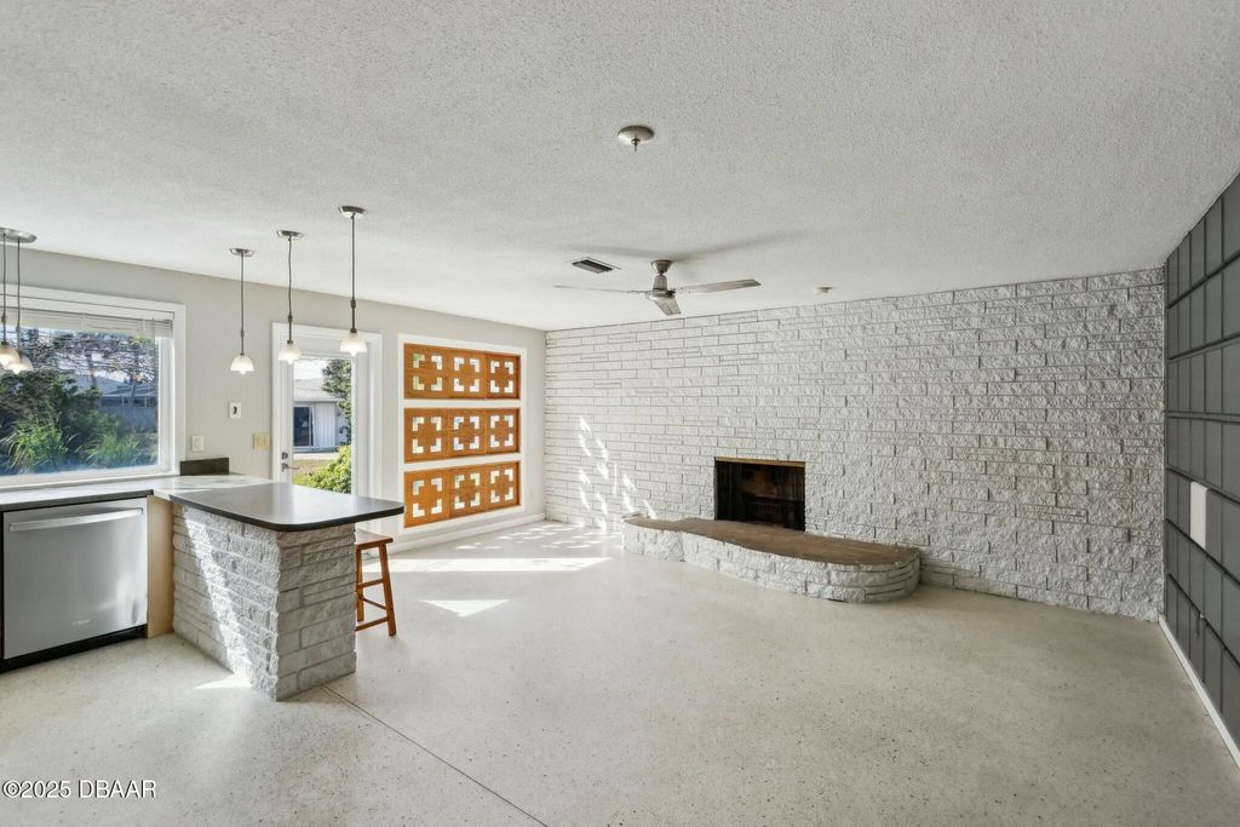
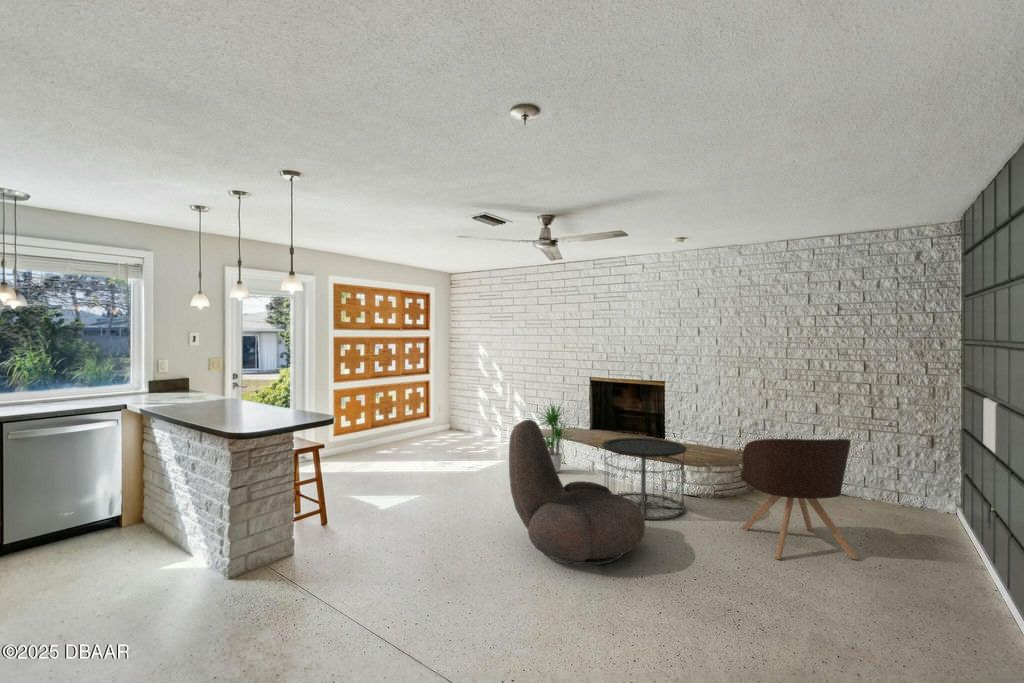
+ armchair [508,419,646,566]
+ side table [601,437,688,521]
+ potted plant [536,403,574,473]
+ armchair [740,438,860,561]
